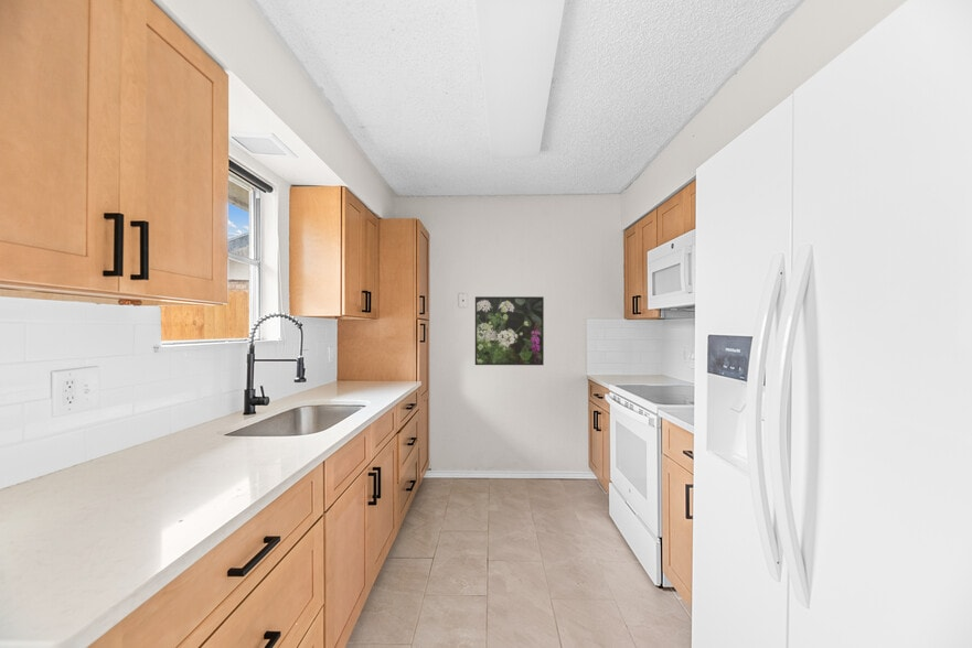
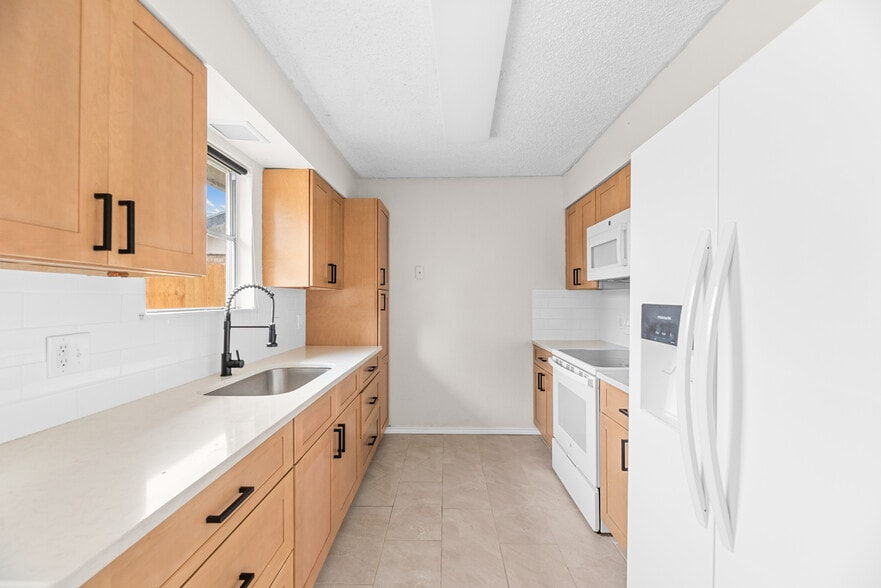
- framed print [474,295,545,366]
